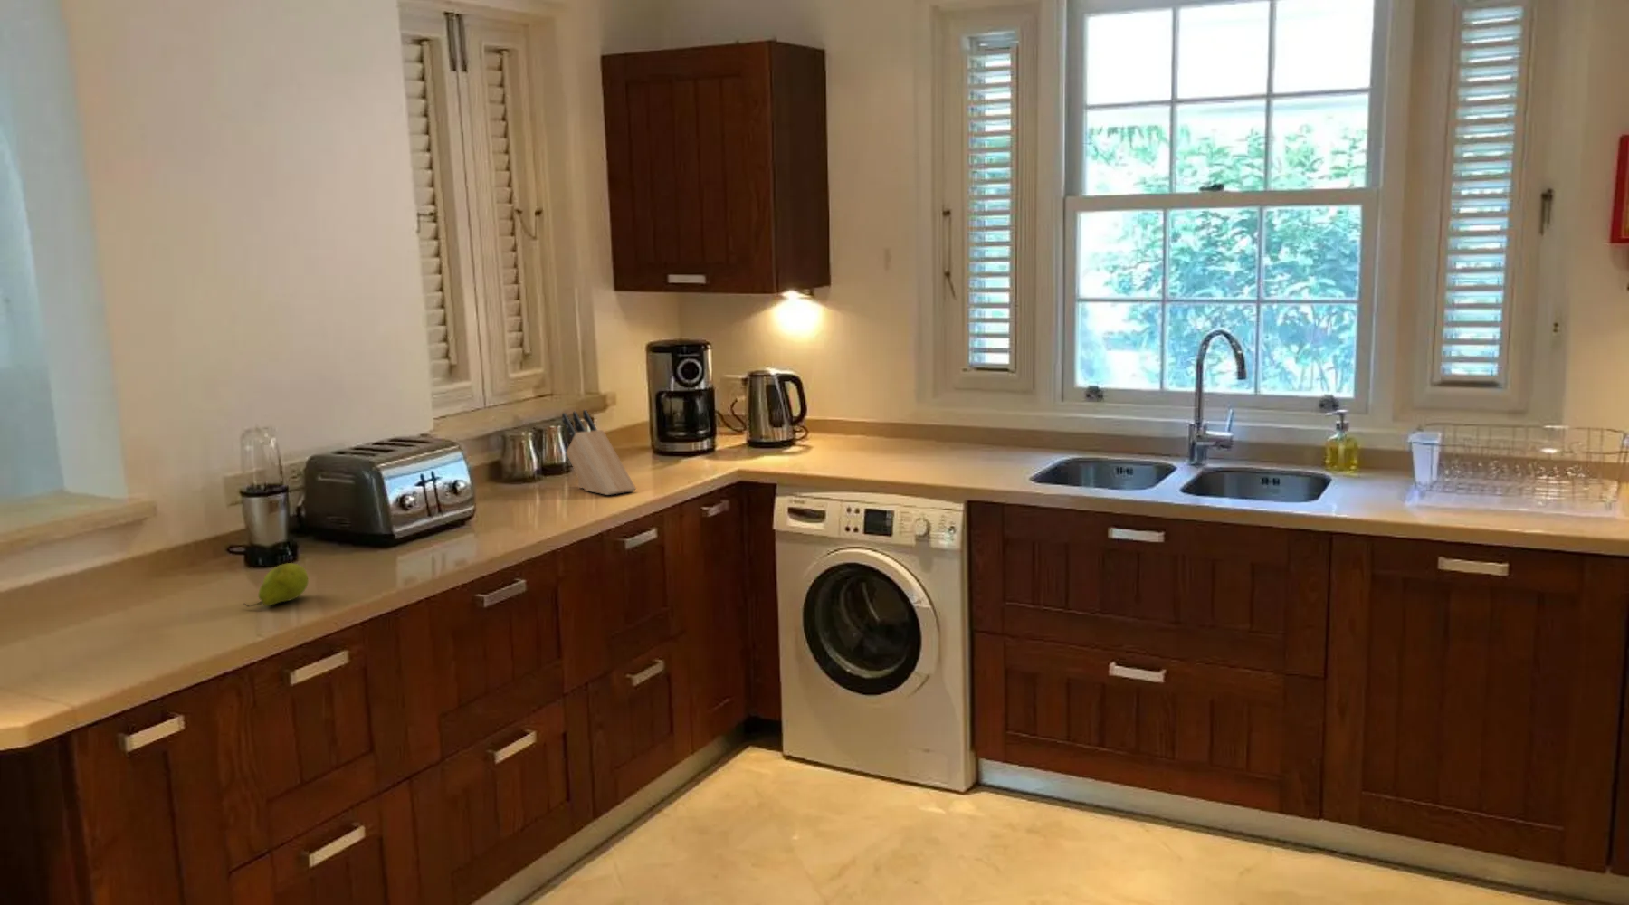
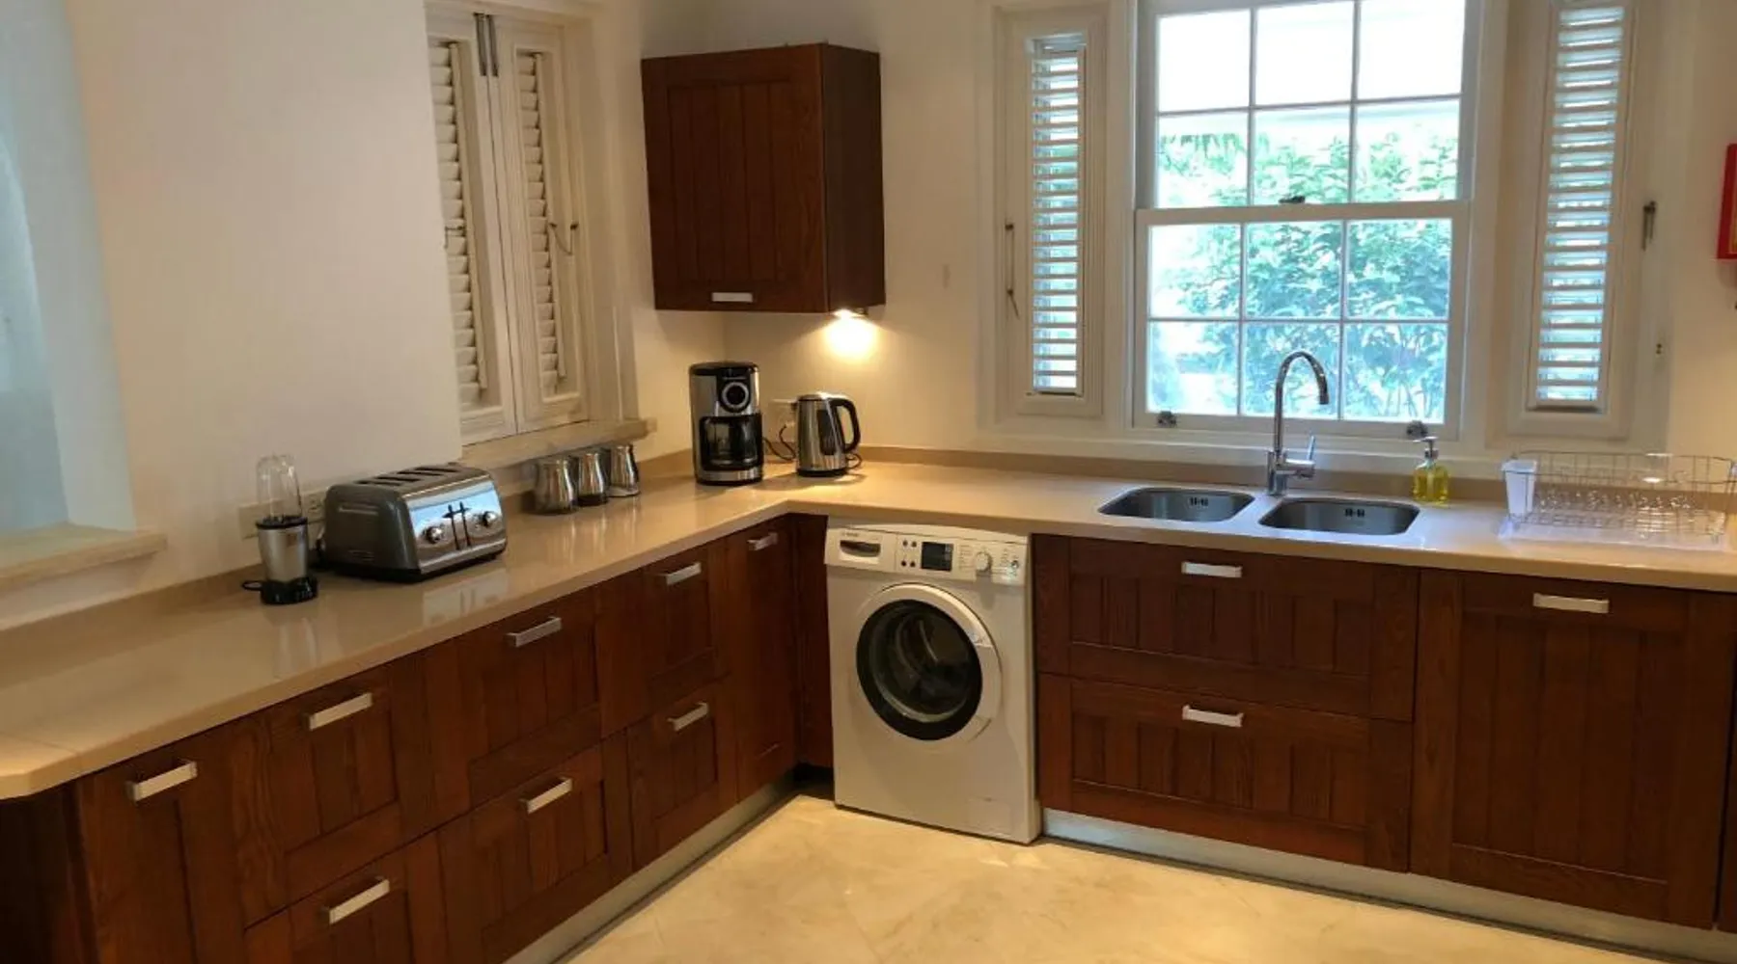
- fruit [243,562,310,609]
- knife block [562,409,637,496]
